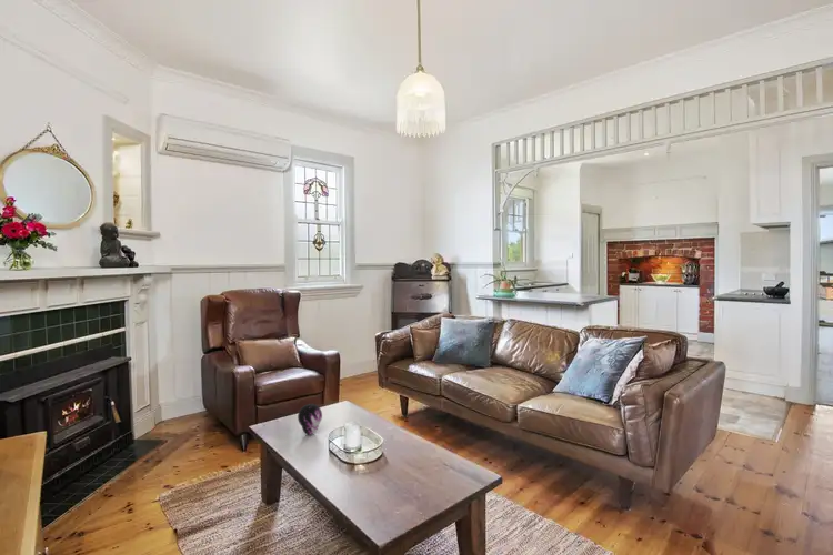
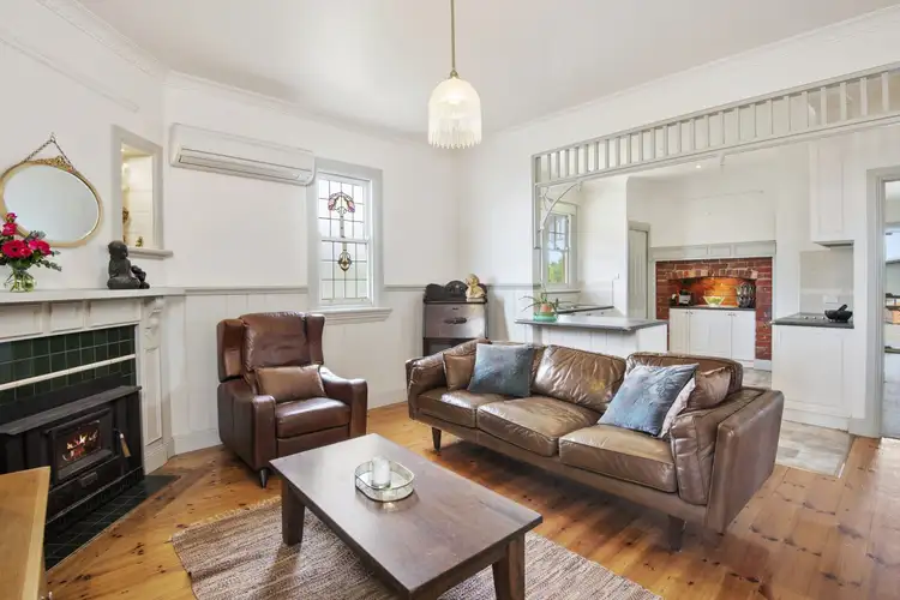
- decorative orb [297,403,323,435]
